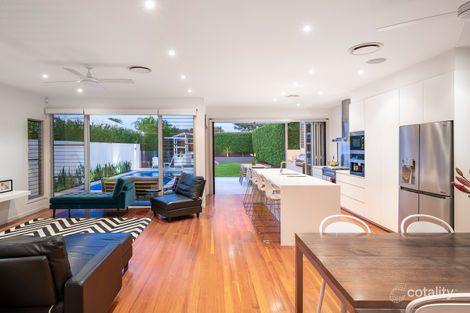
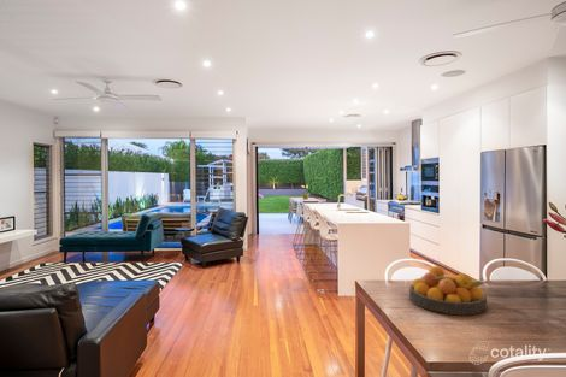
+ fruit bowl [408,265,488,316]
